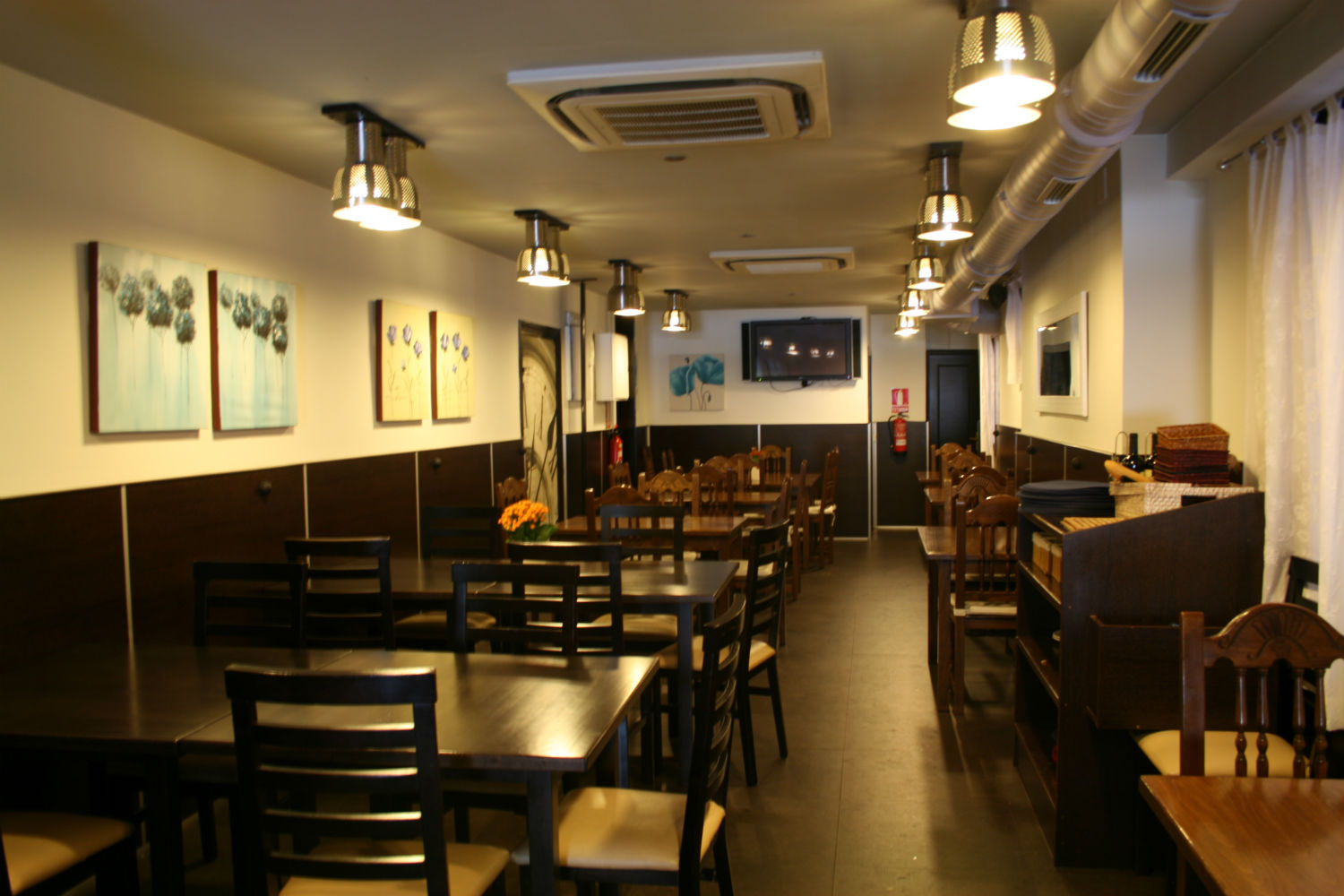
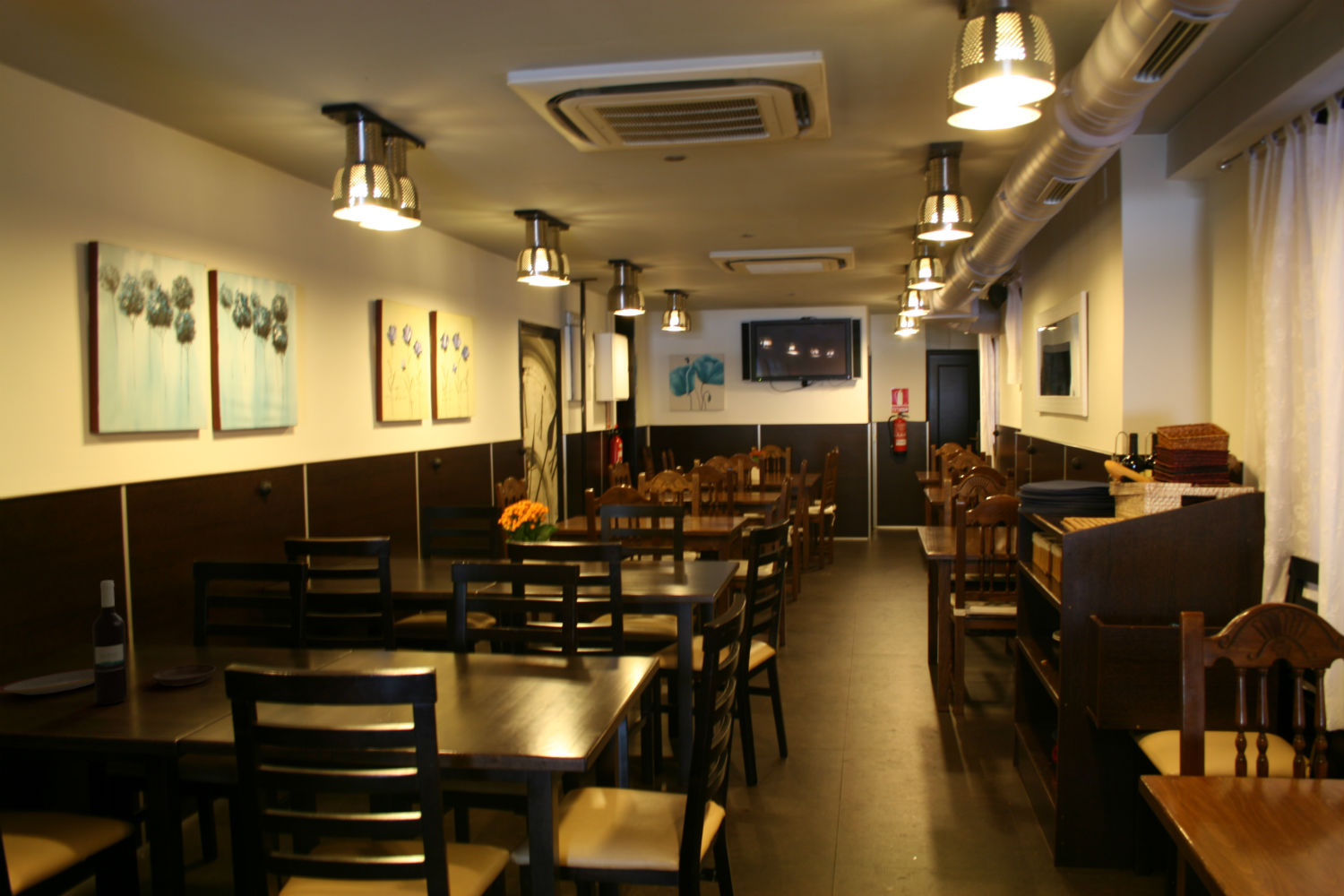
+ wine bottle [91,579,128,706]
+ saucer [152,664,217,687]
+ plate [0,668,94,696]
